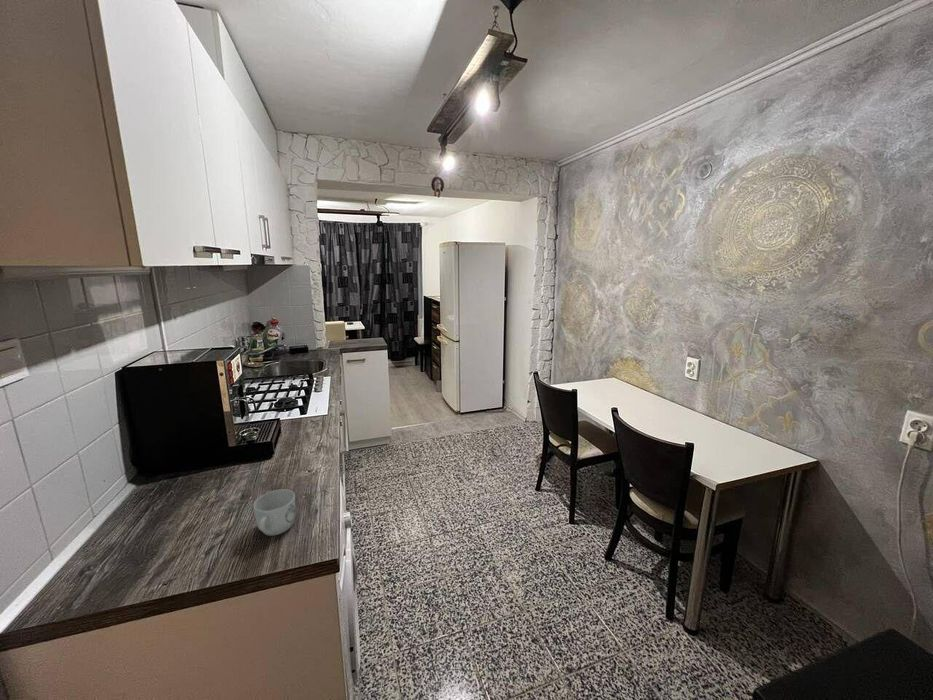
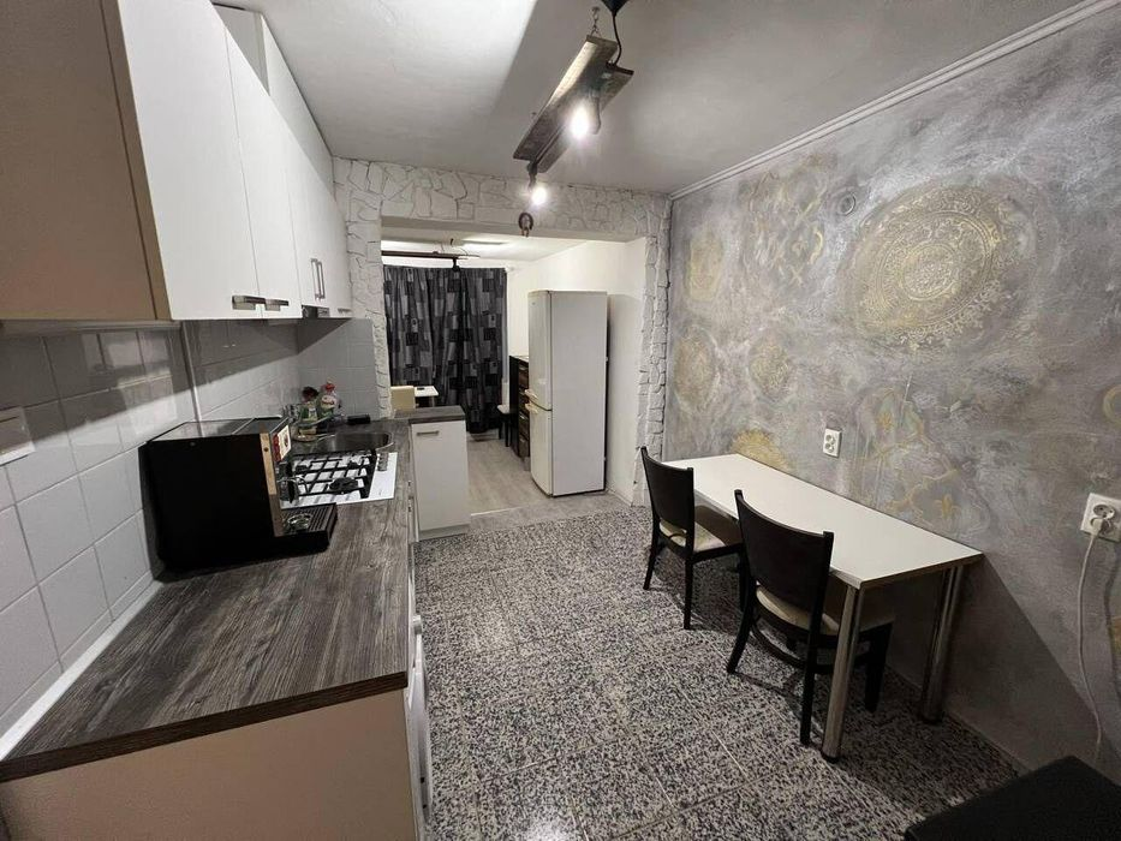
- mug [252,488,297,536]
